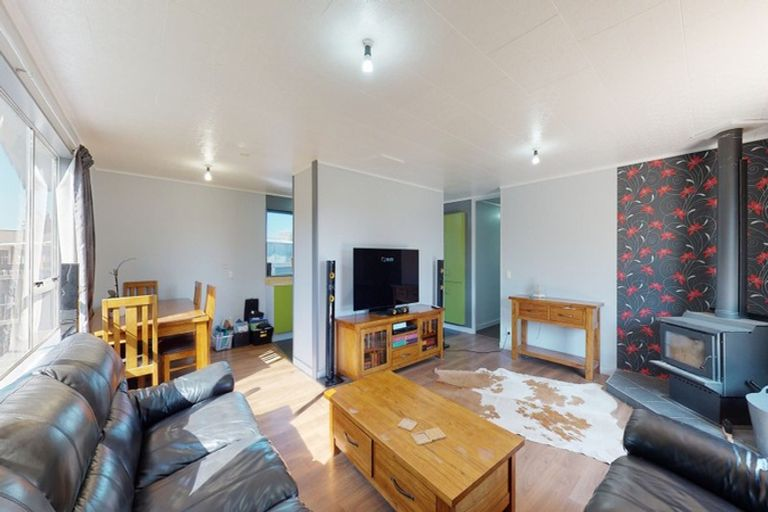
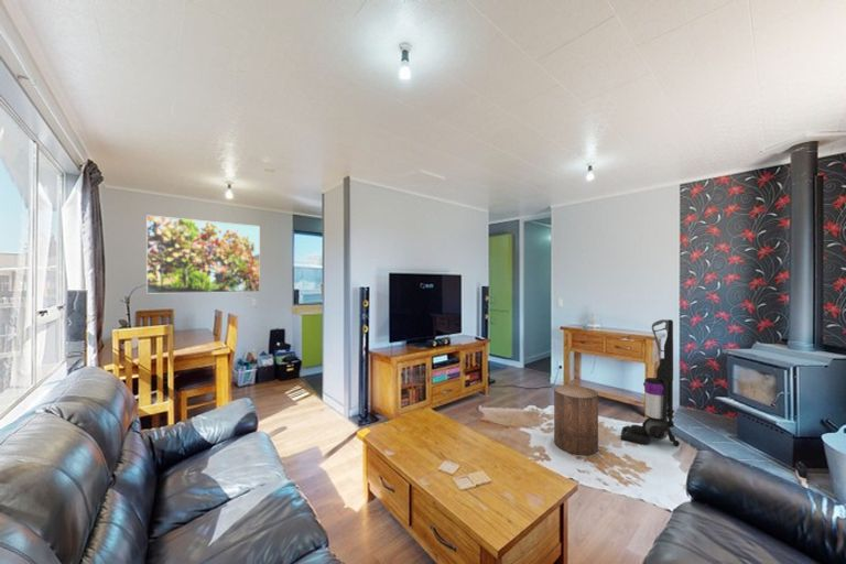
+ stool [553,384,599,456]
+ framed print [145,214,261,294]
+ vacuum cleaner [620,318,681,447]
